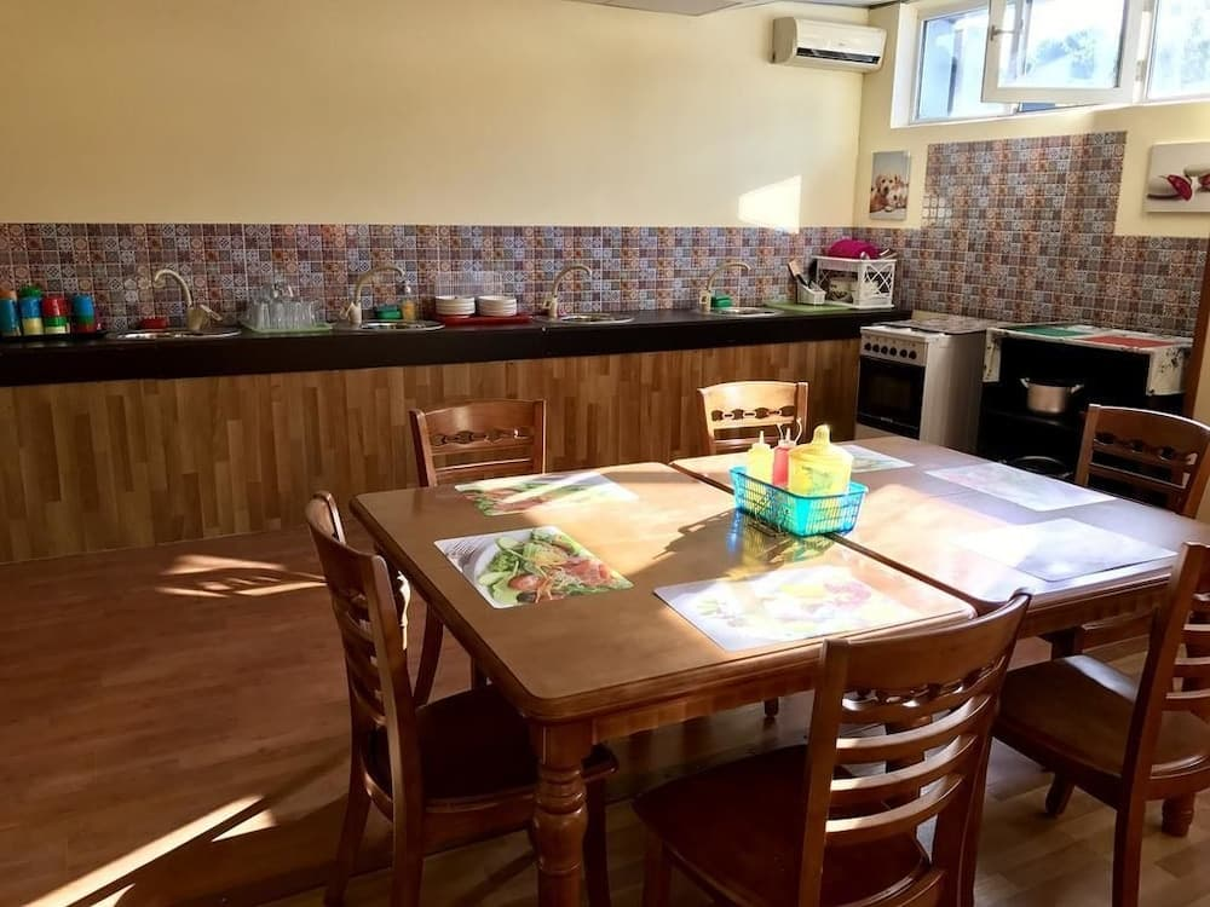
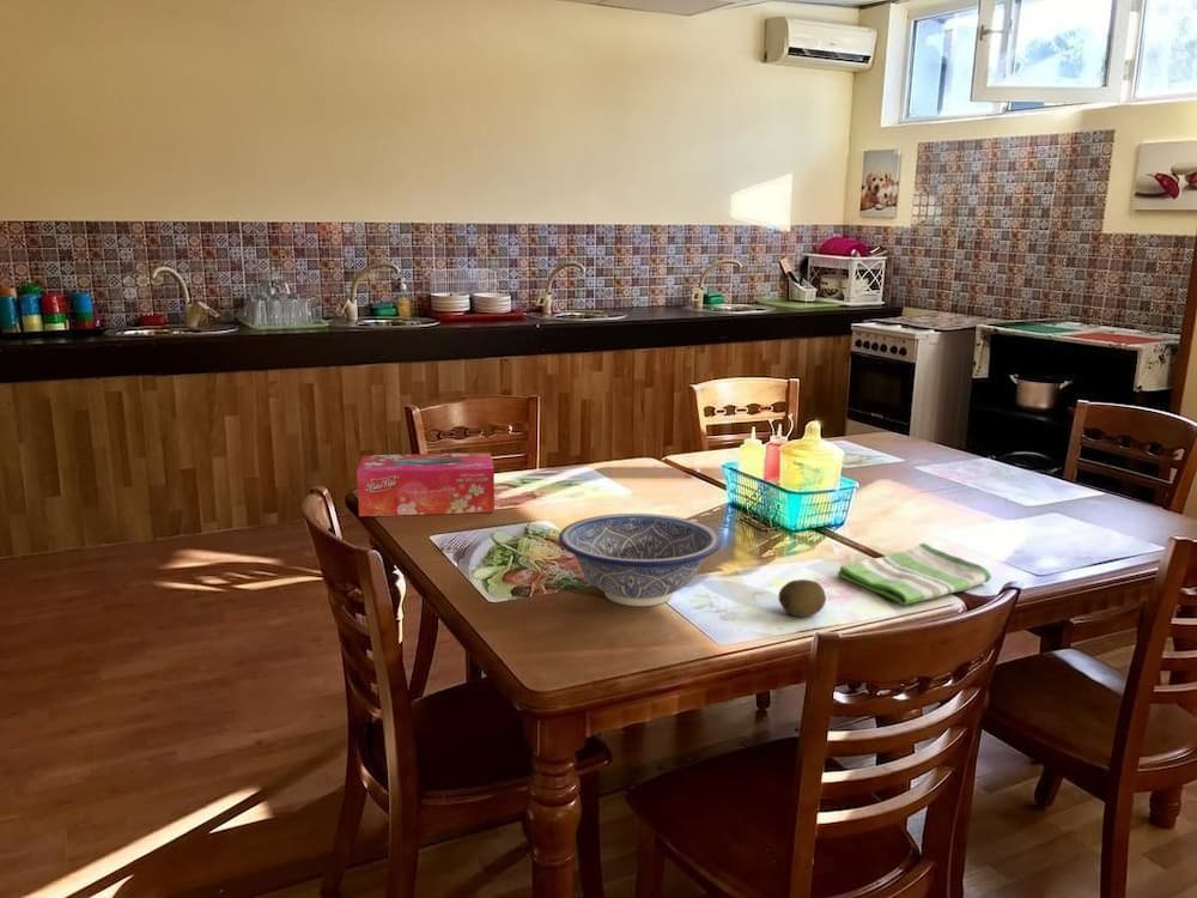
+ tissue box [356,451,496,517]
+ fruit [777,578,827,619]
+ dish towel [837,541,992,606]
+ decorative bowl [558,512,723,607]
